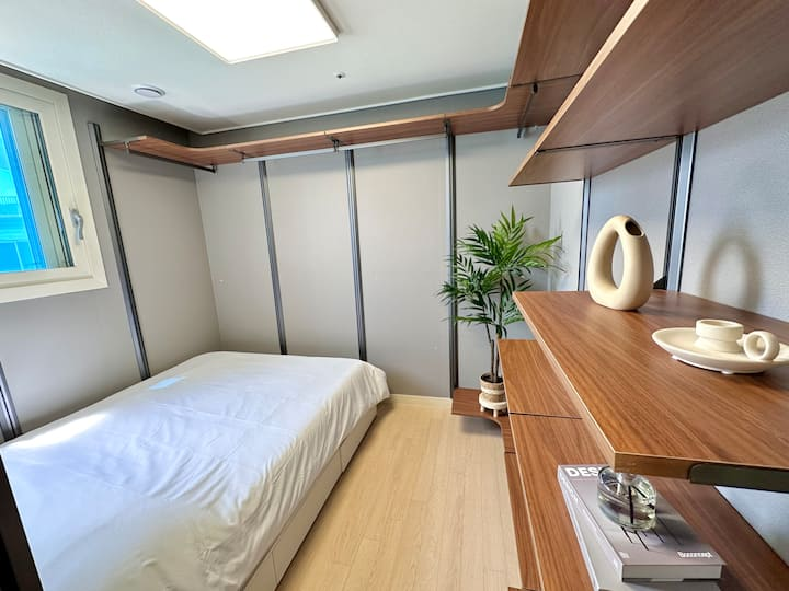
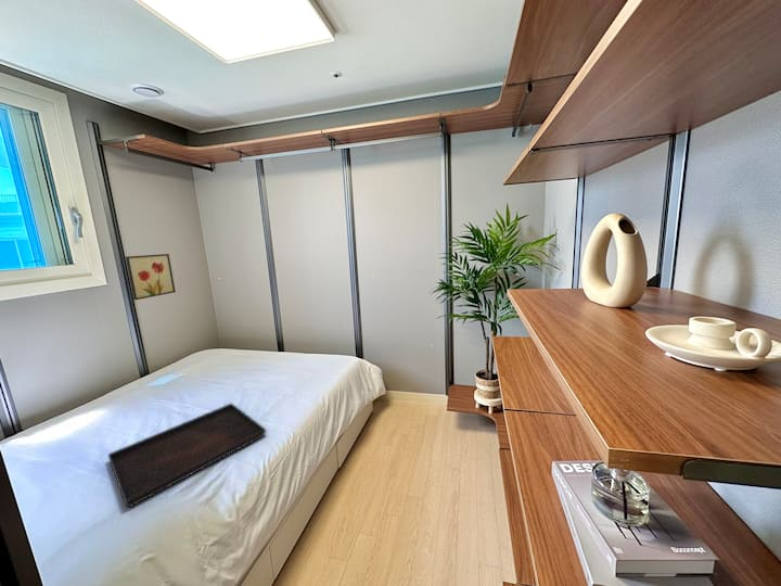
+ wall art [125,253,177,301]
+ serving tray [106,403,268,509]
